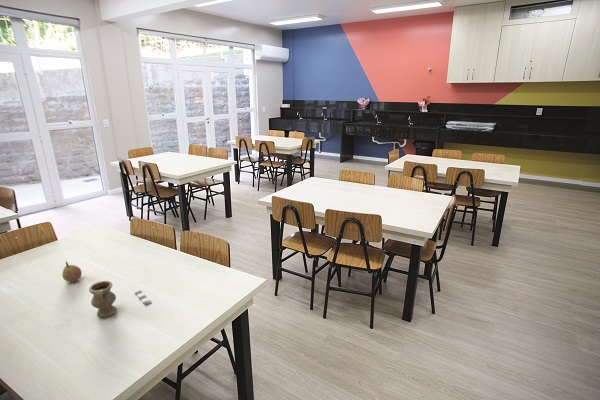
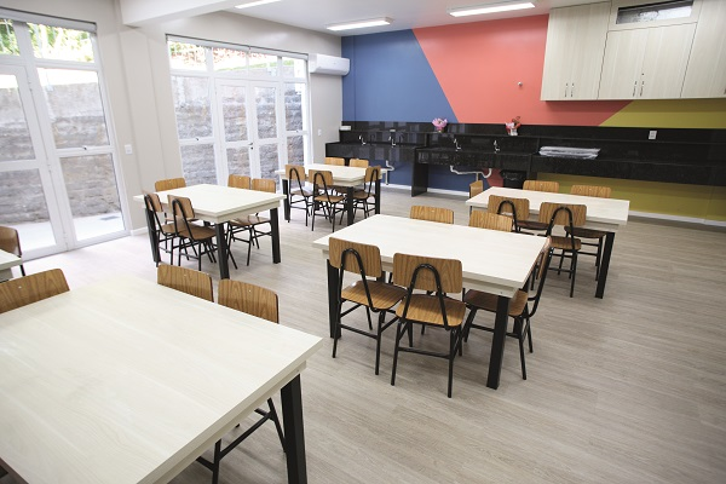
- fruit [61,260,83,283]
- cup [88,280,153,318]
